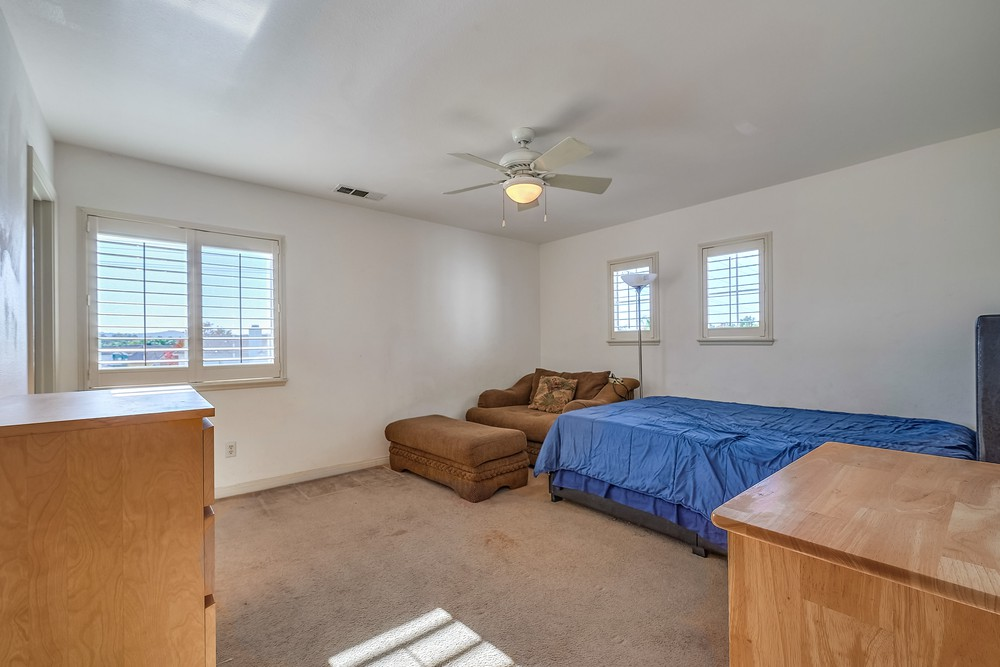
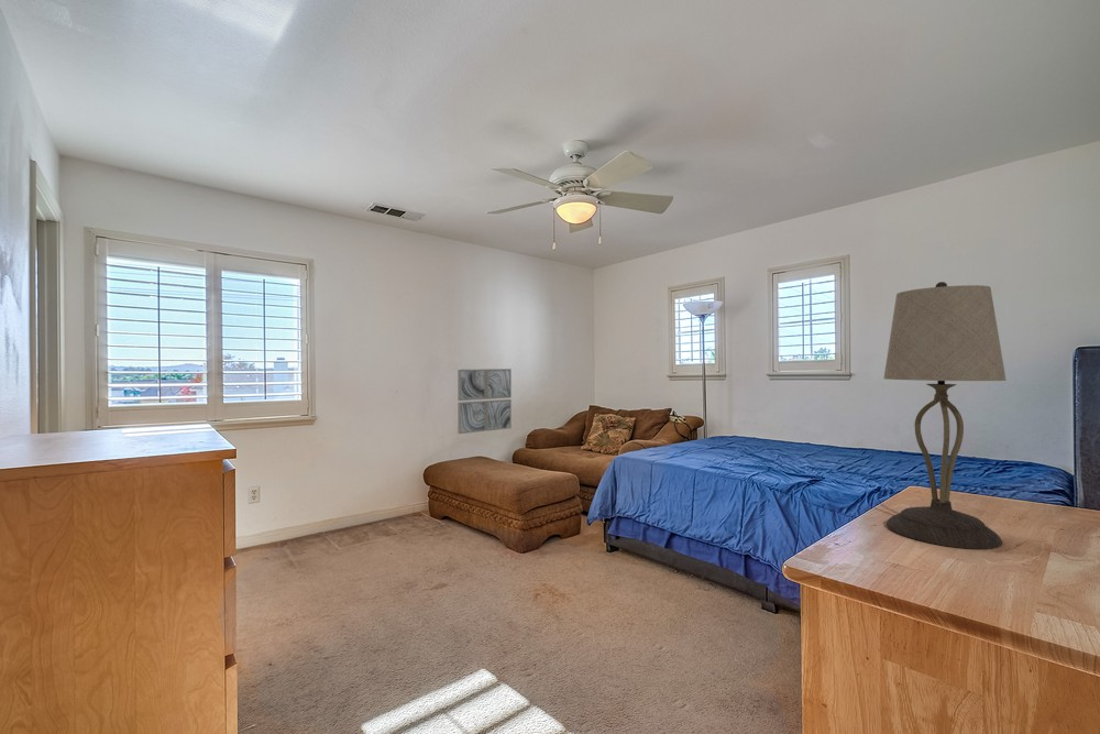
+ table lamp [883,281,1008,550]
+ wall art [457,368,513,435]
